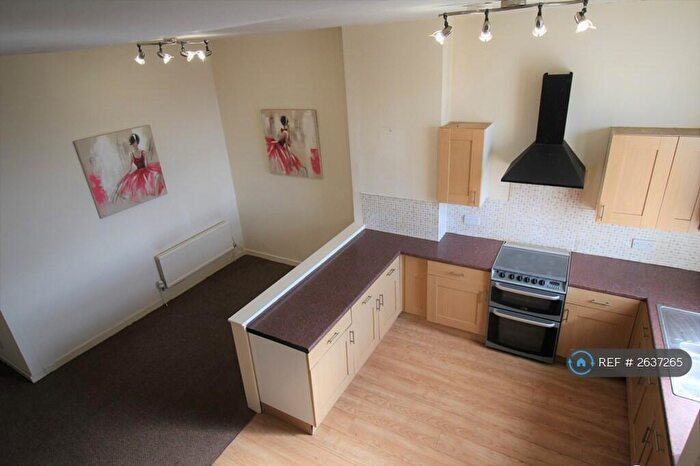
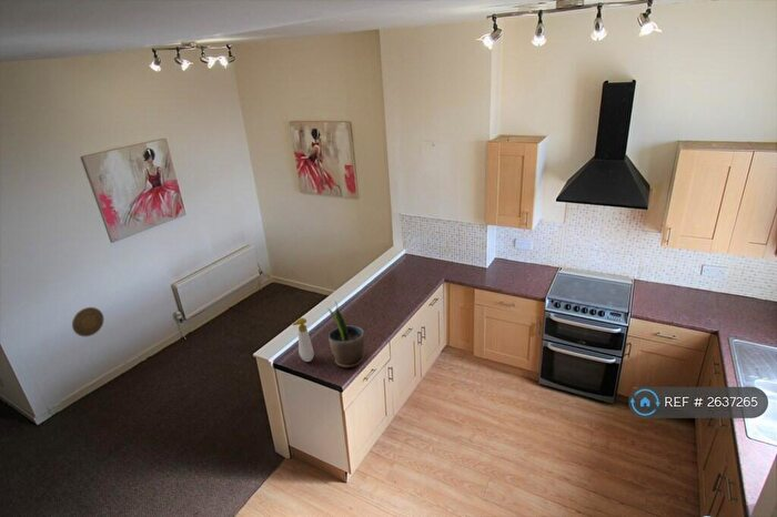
+ decorative plate [71,306,104,337]
+ soap bottle [291,317,315,363]
+ potted plant [327,301,365,368]
